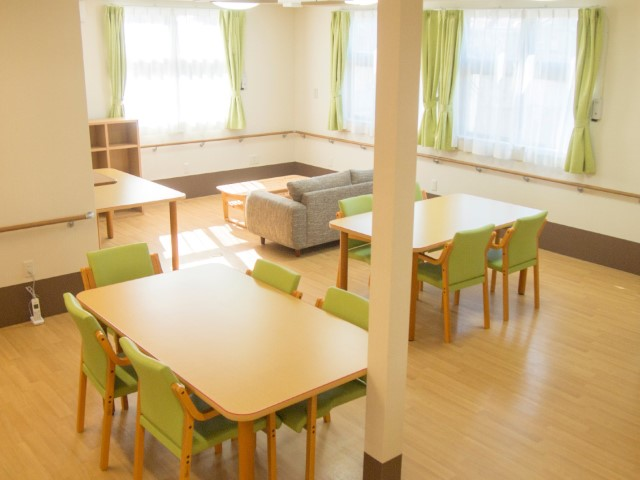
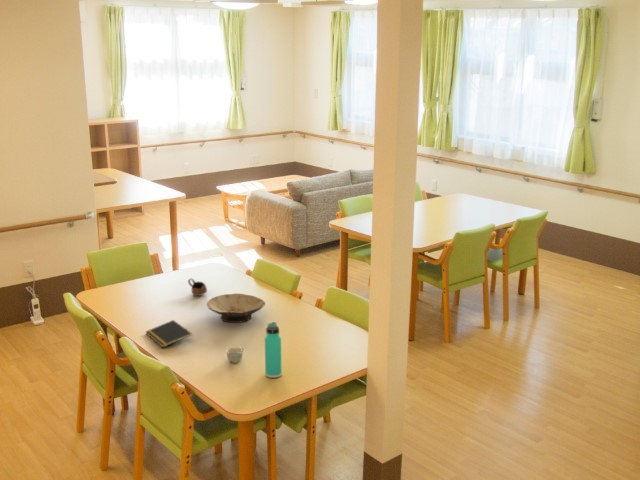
+ thermos bottle [264,321,283,379]
+ bowl [206,293,266,324]
+ cup [187,278,208,297]
+ cup [225,346,244,364]
+ notepad [145,319,193,348]
